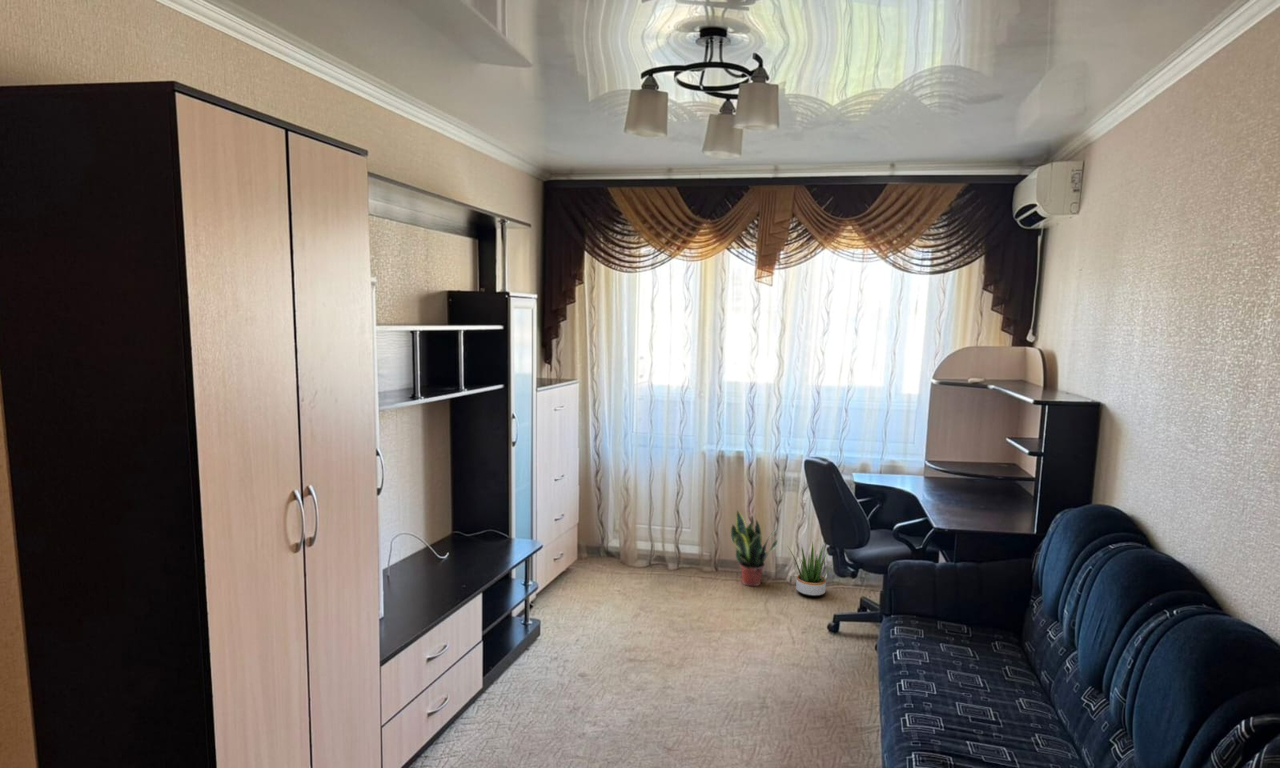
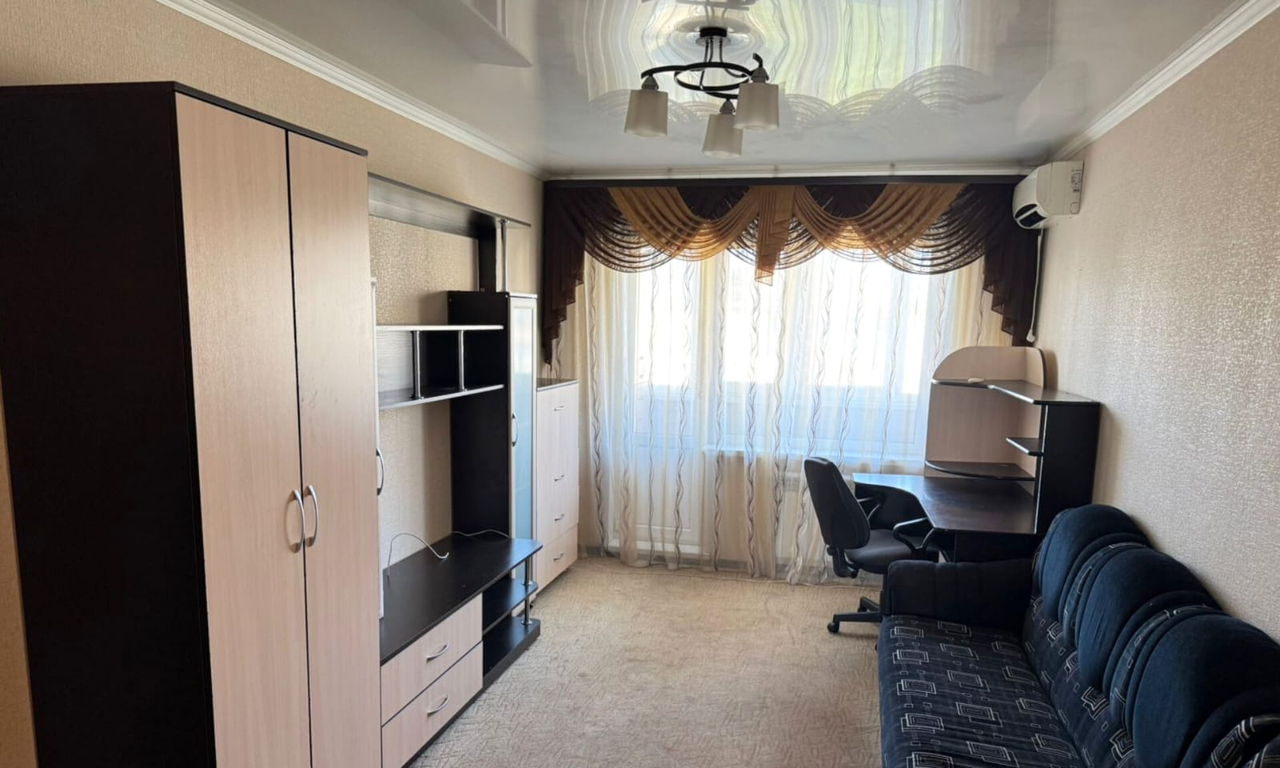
- potted plant [787,540,834,597]
- potted plant [730,509,779,587]
